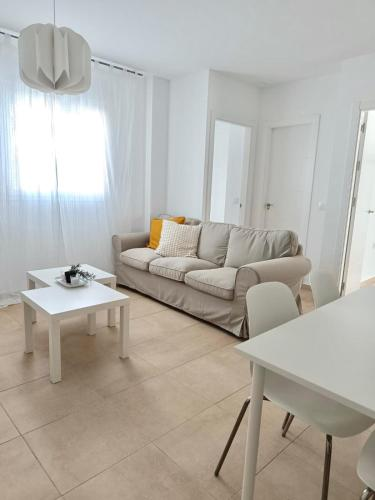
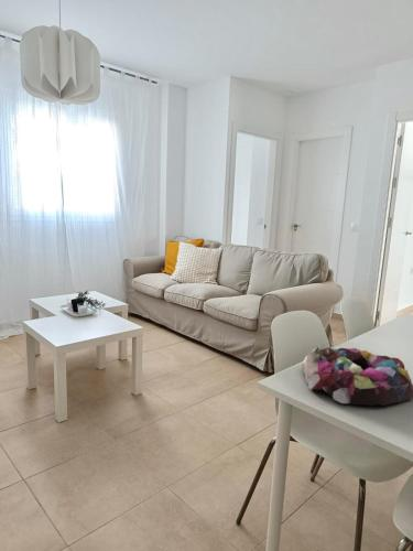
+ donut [301,345,413,407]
